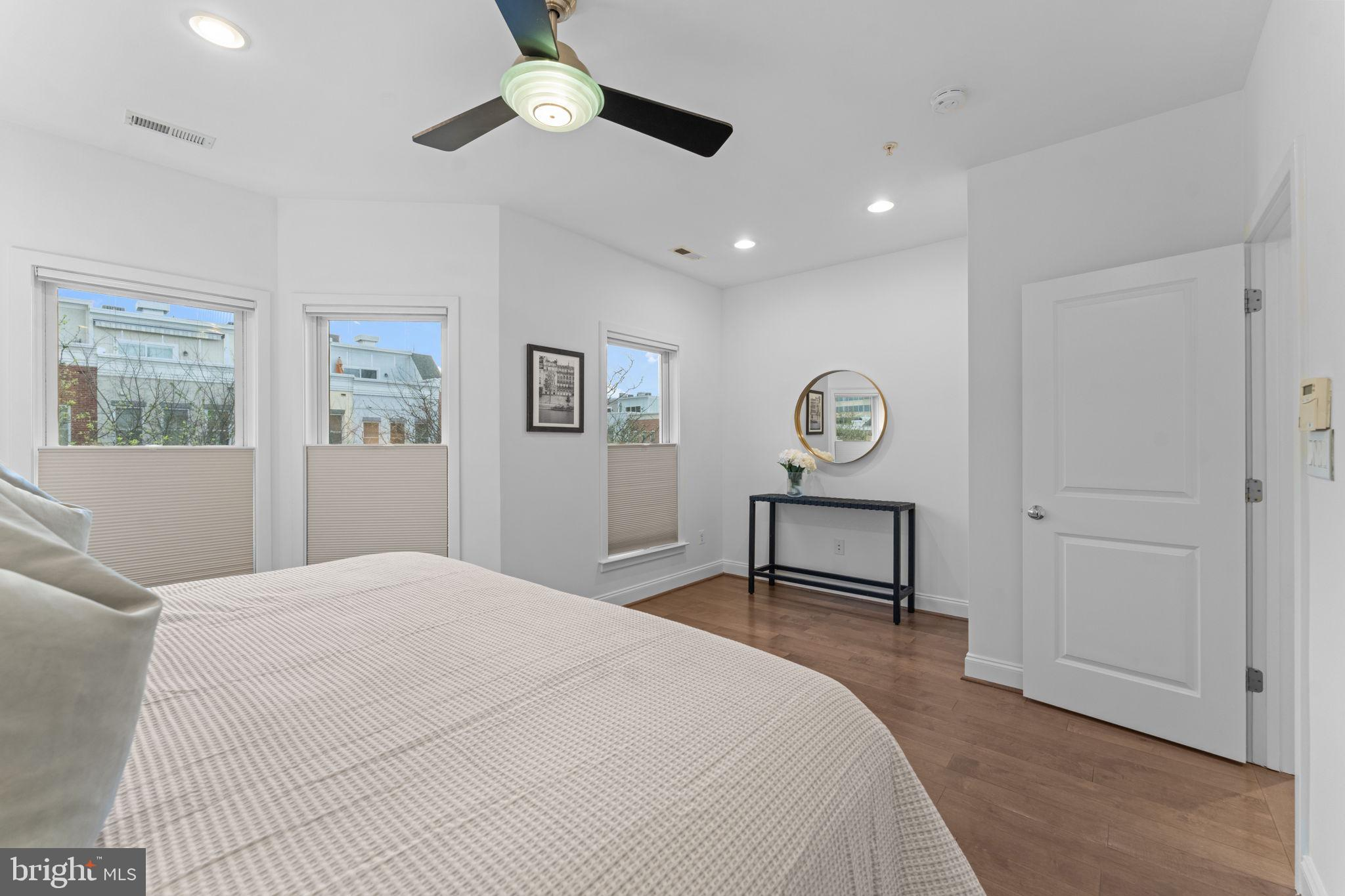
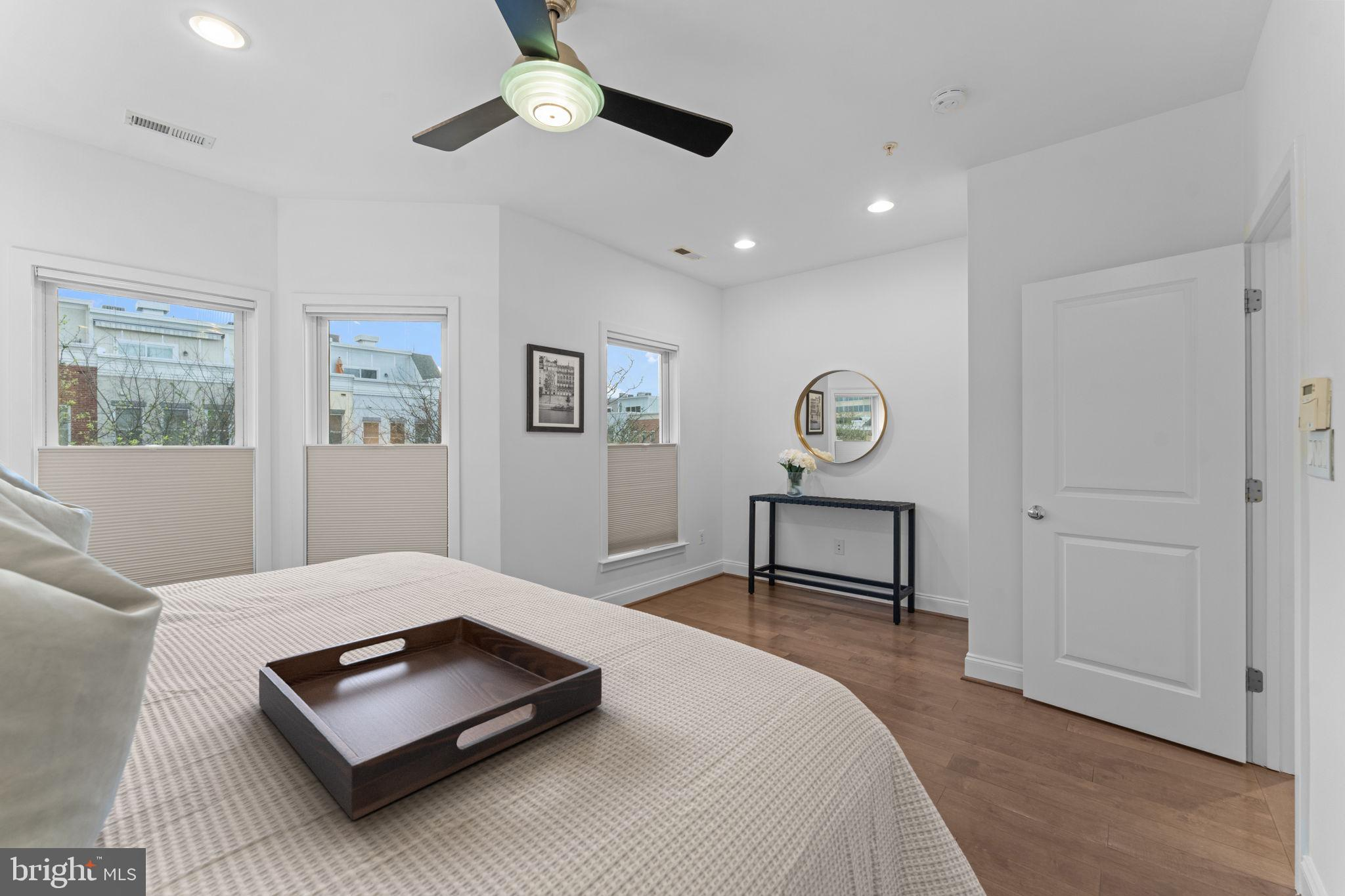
+ serving tray [258,614,602,821]
